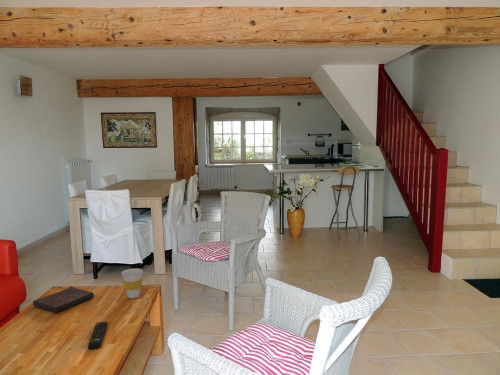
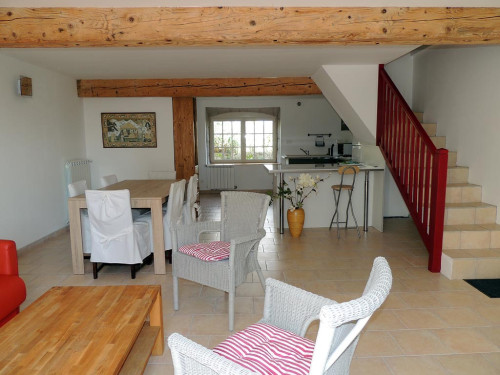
- book [32,286,95,314]
- remote control [87,321,108,350]
- cup [121,268,144,299]
